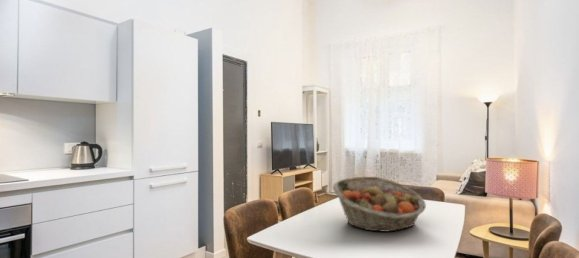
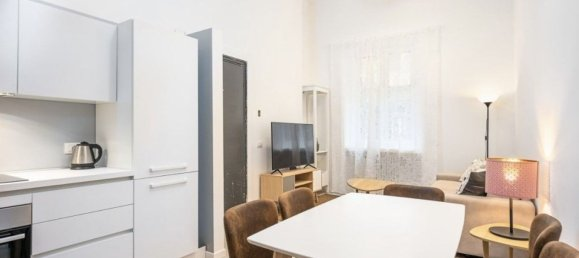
- fruit basket [332,175,427,233]
